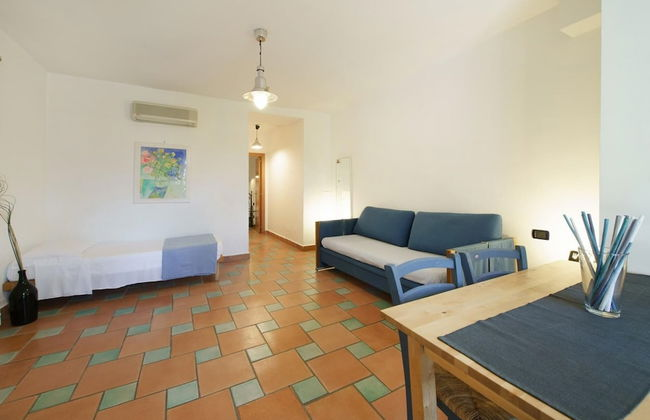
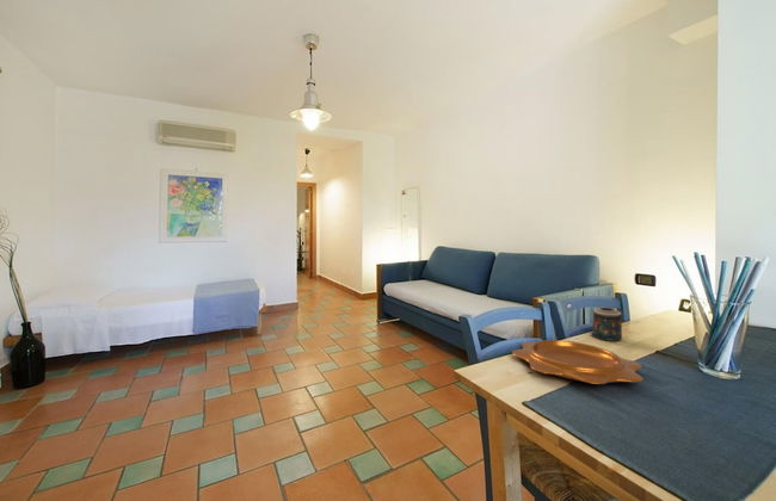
+ candle [589,307,623,342]
+ decorative bowl [511,339,645,385]
